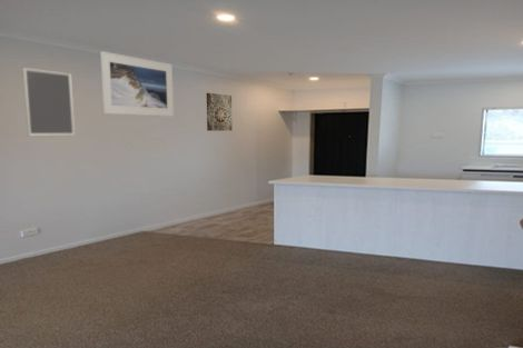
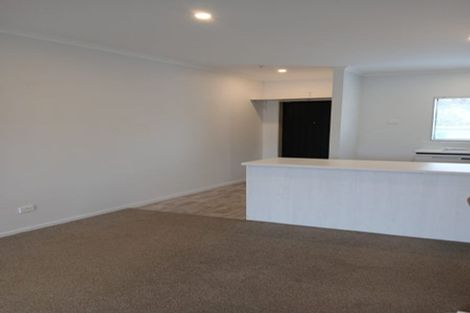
- wall art [206,92,233,132]
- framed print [99,50,175,118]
- home mirror [21,67,77,137]
